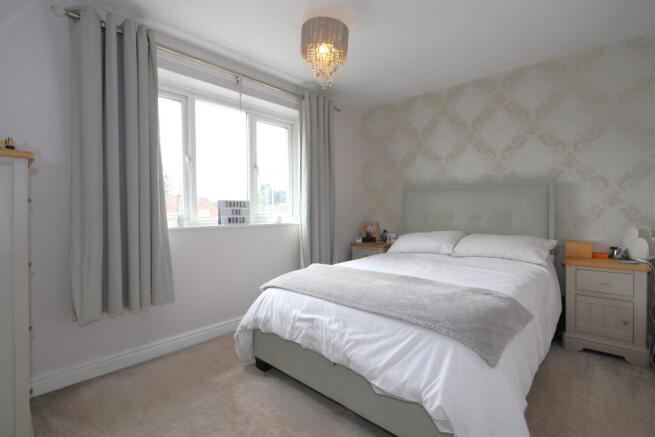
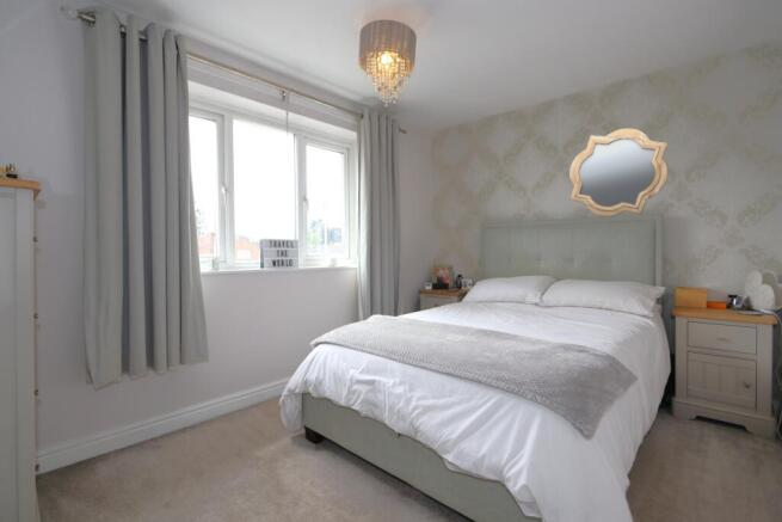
+ mirror [568,127,670,217]
